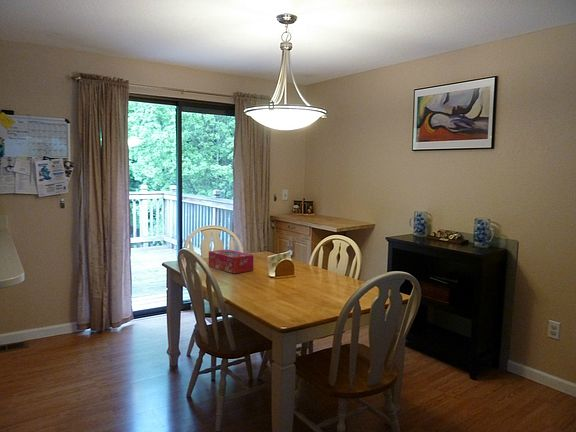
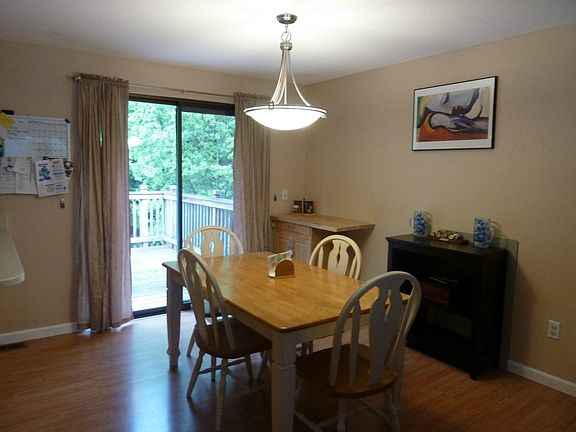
- tissue box [208,248,254,274]
